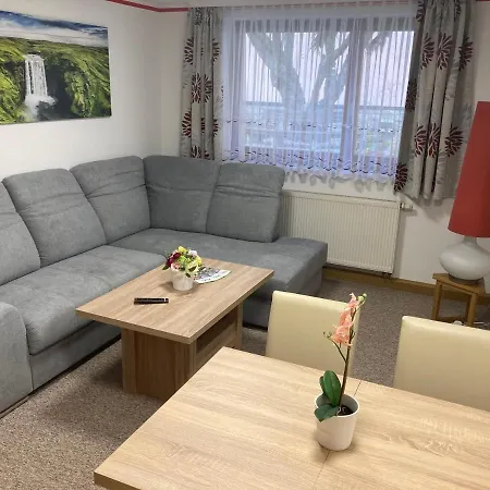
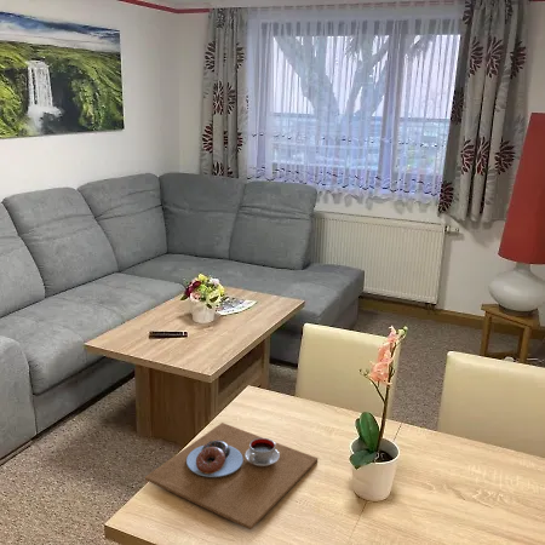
+ placemat [144,421,319,530]
